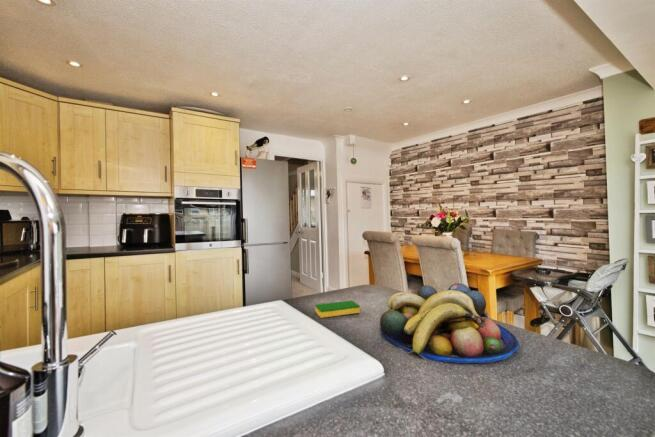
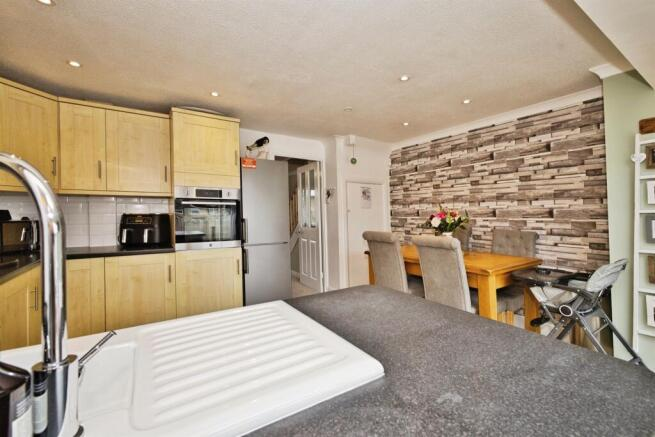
- fruit bowl [379,282,520,364]
- dish sponge [314,299,361,319]
